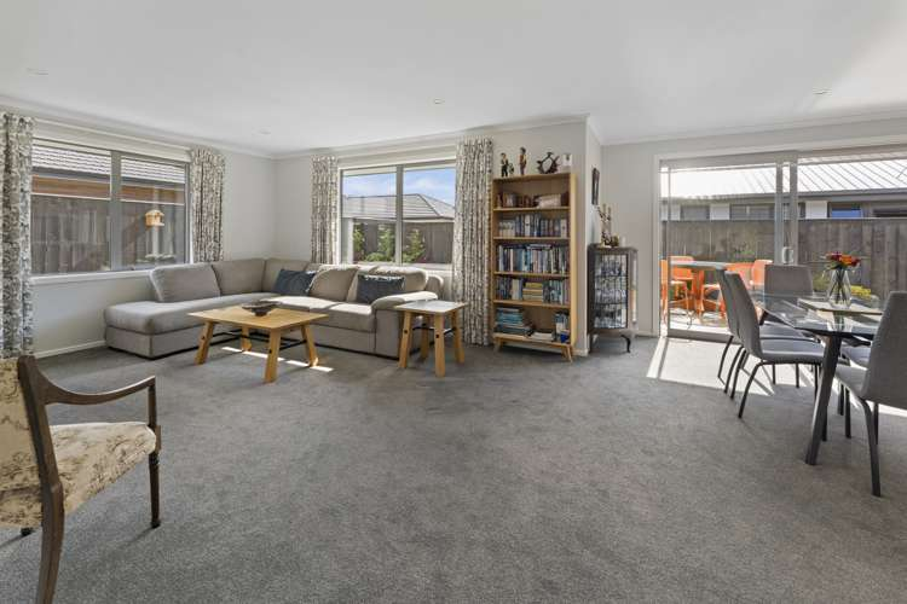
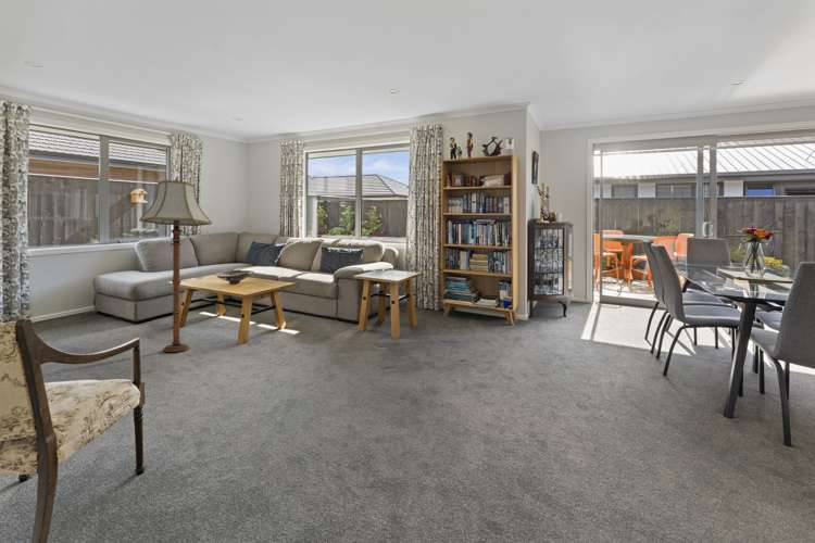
+ floor lamp [138,177,213,353]
